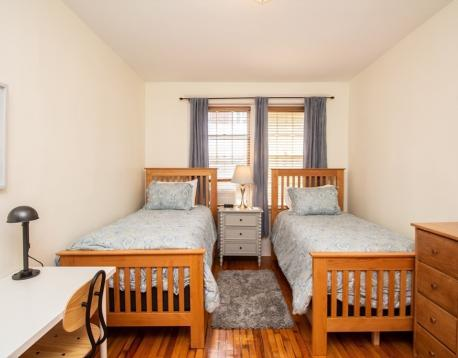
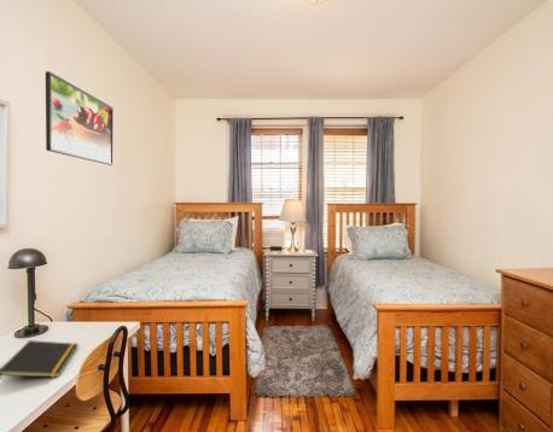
+ notepad [0,339,80,379]
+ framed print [45,70,115,167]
